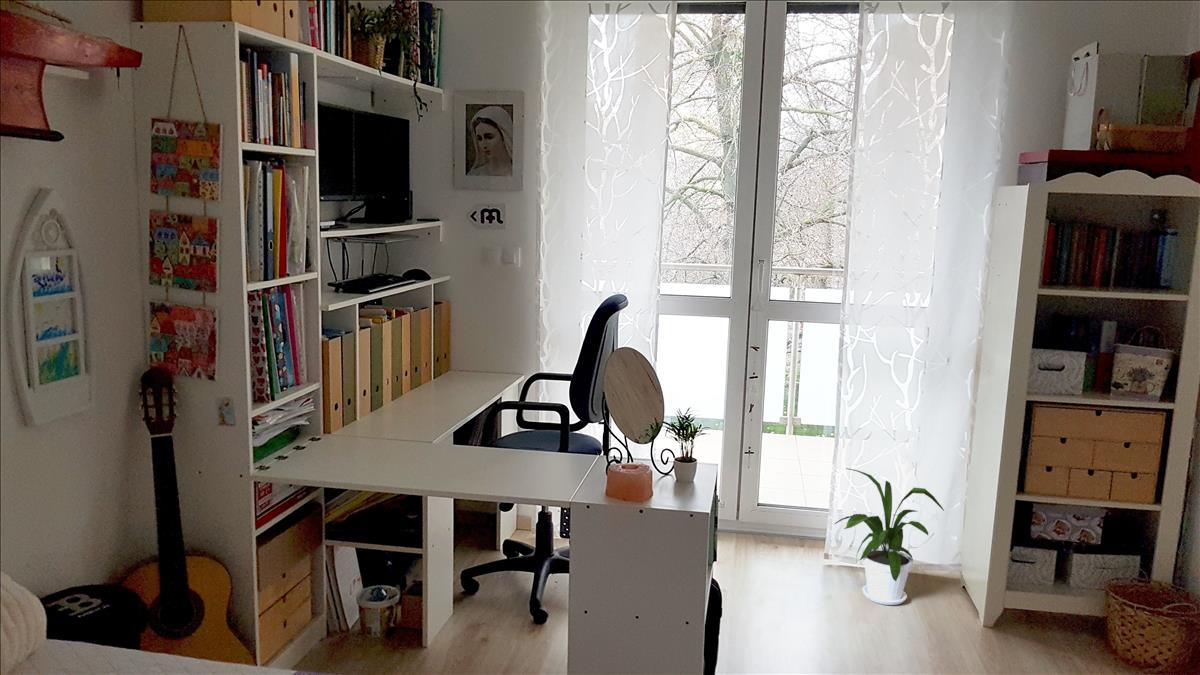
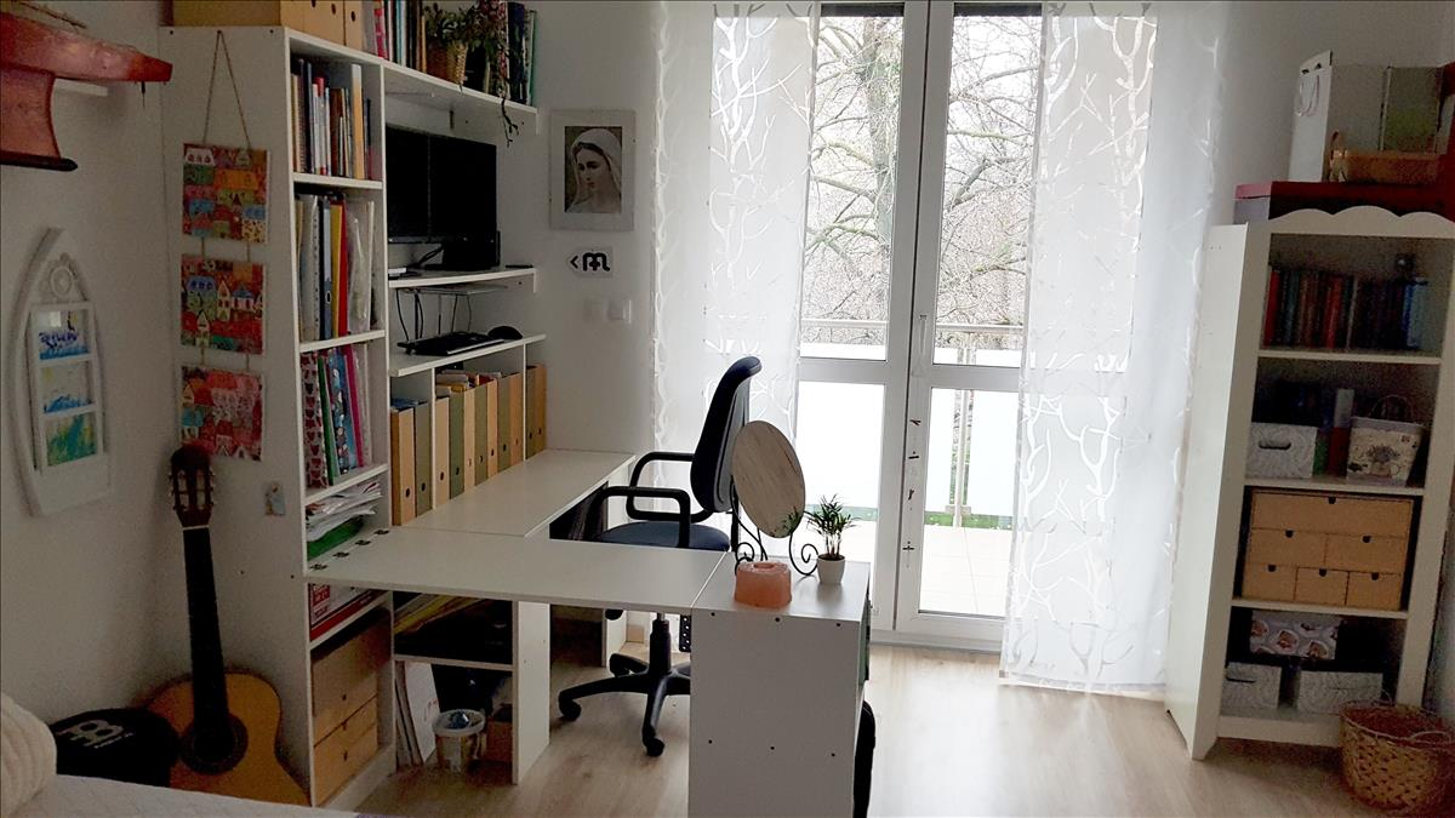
- house plant [834,467,945,606]
